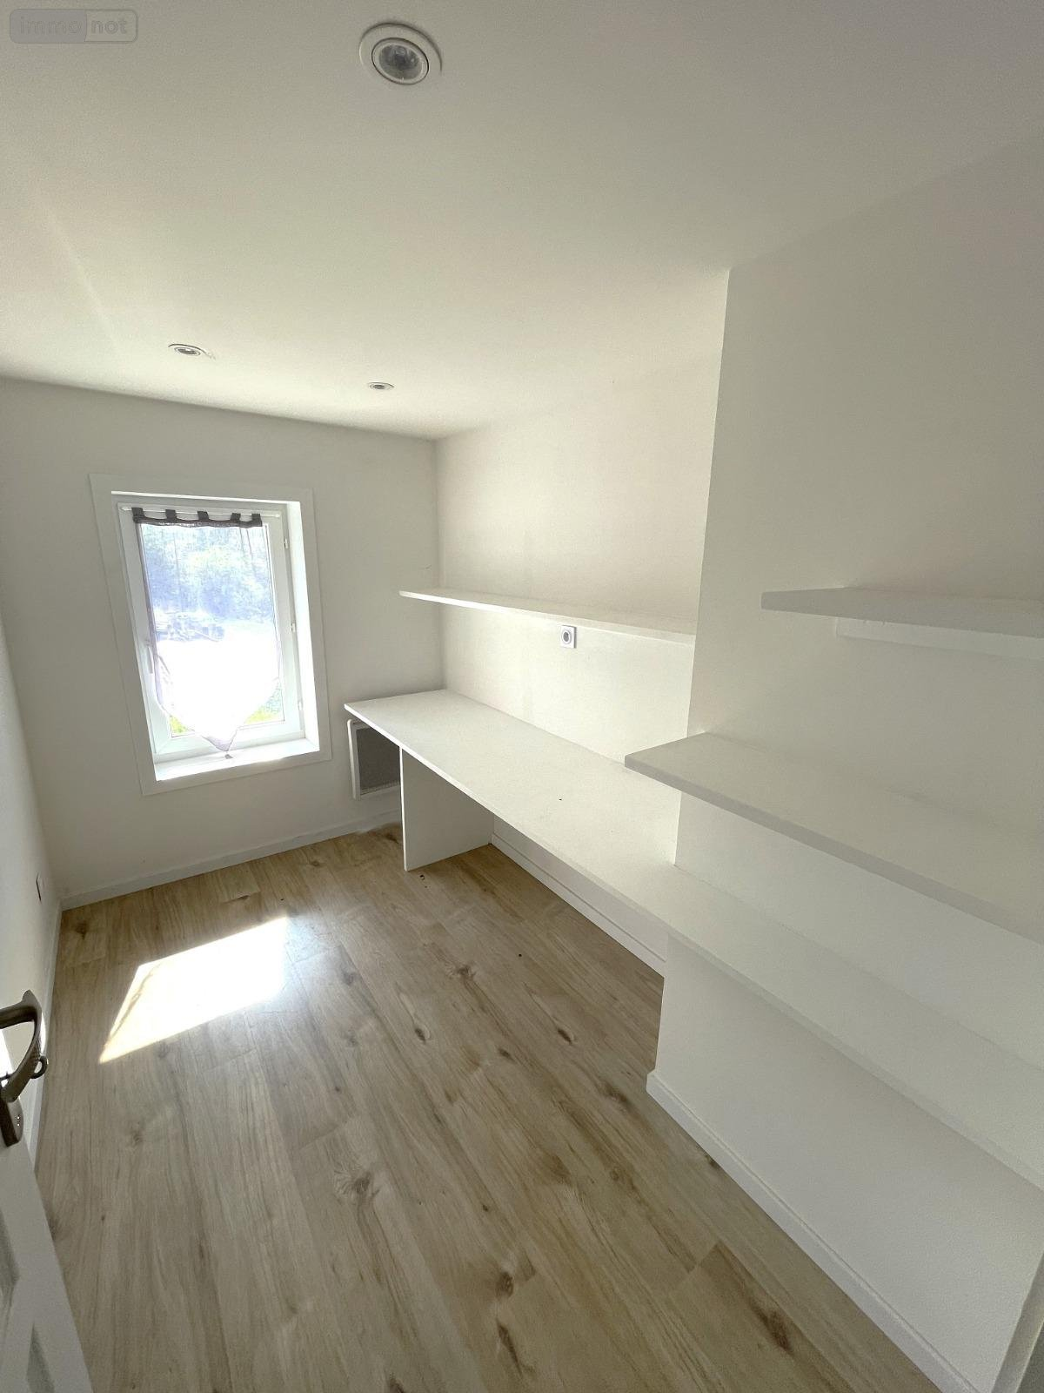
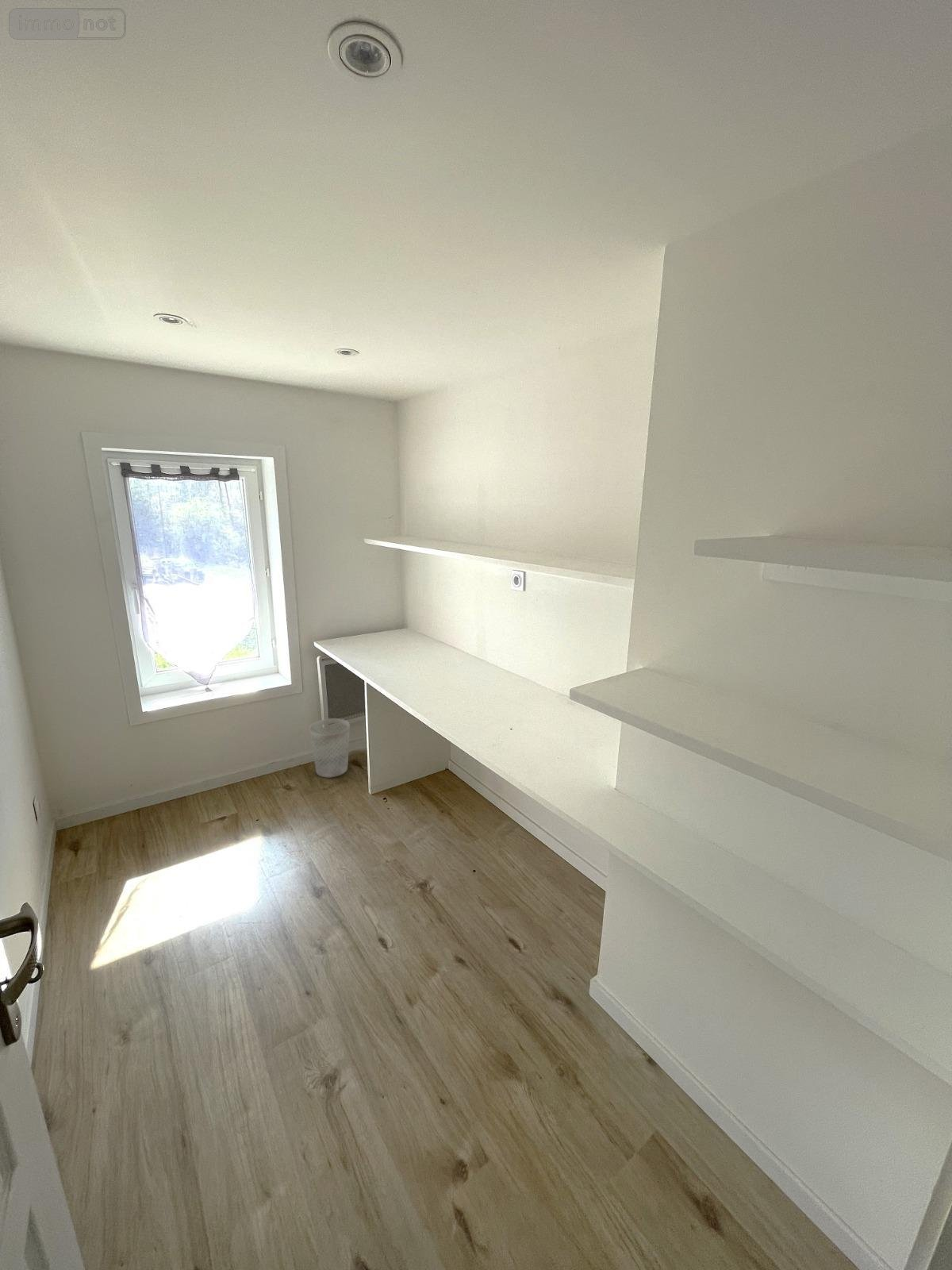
+ wastebasket [309,718,351,779]
